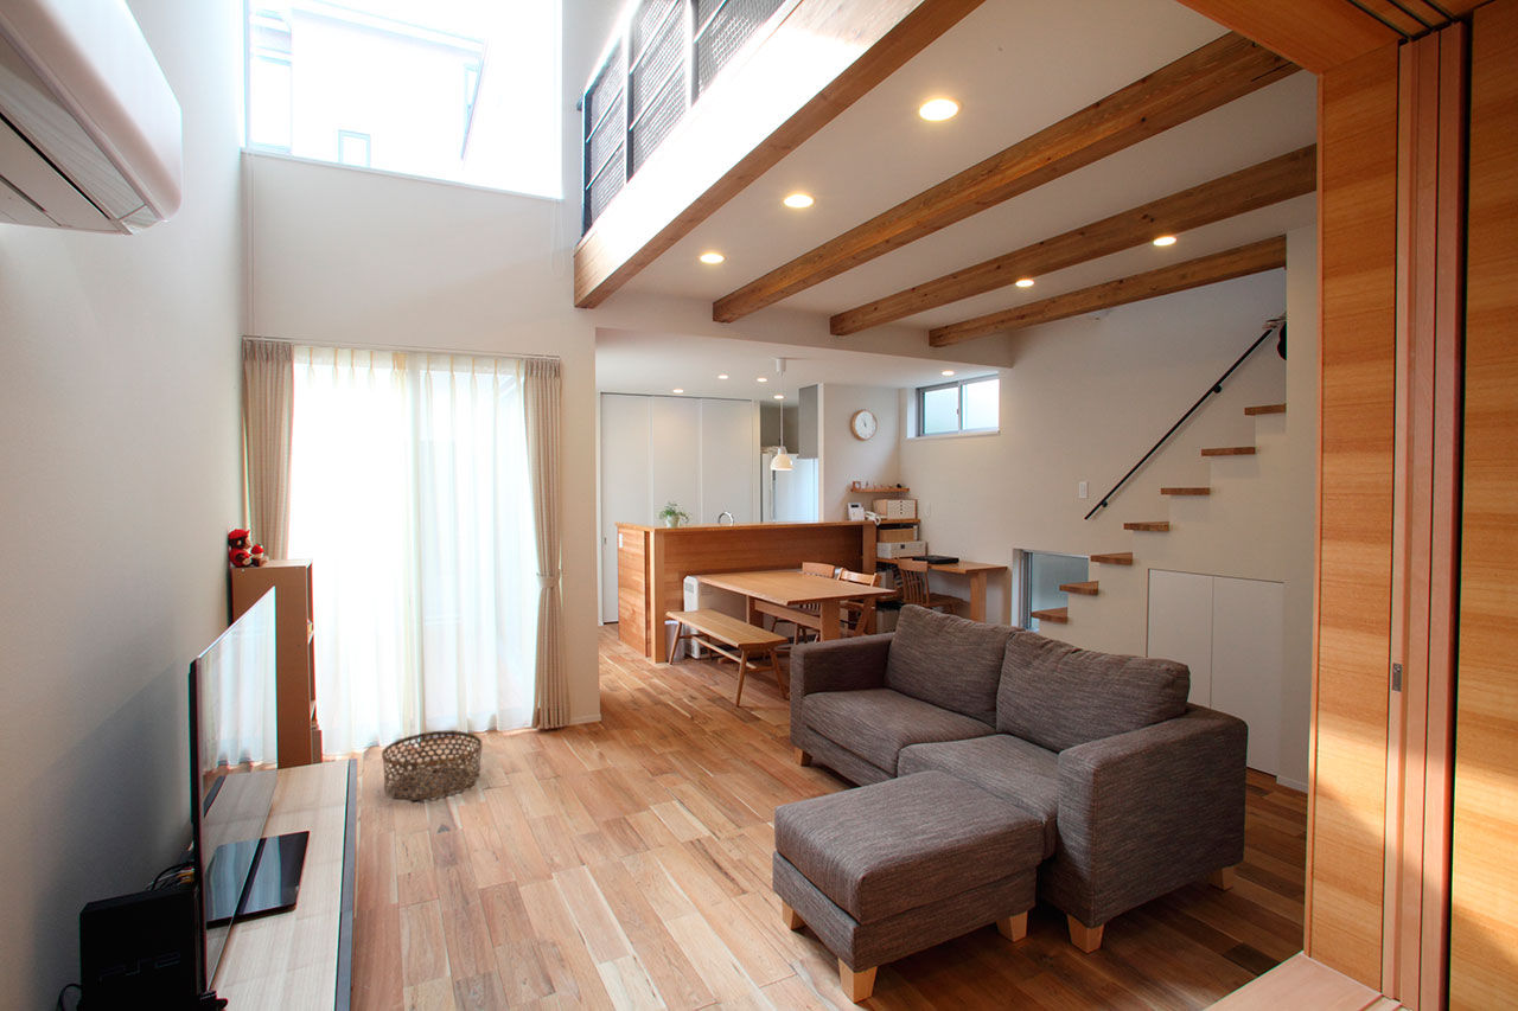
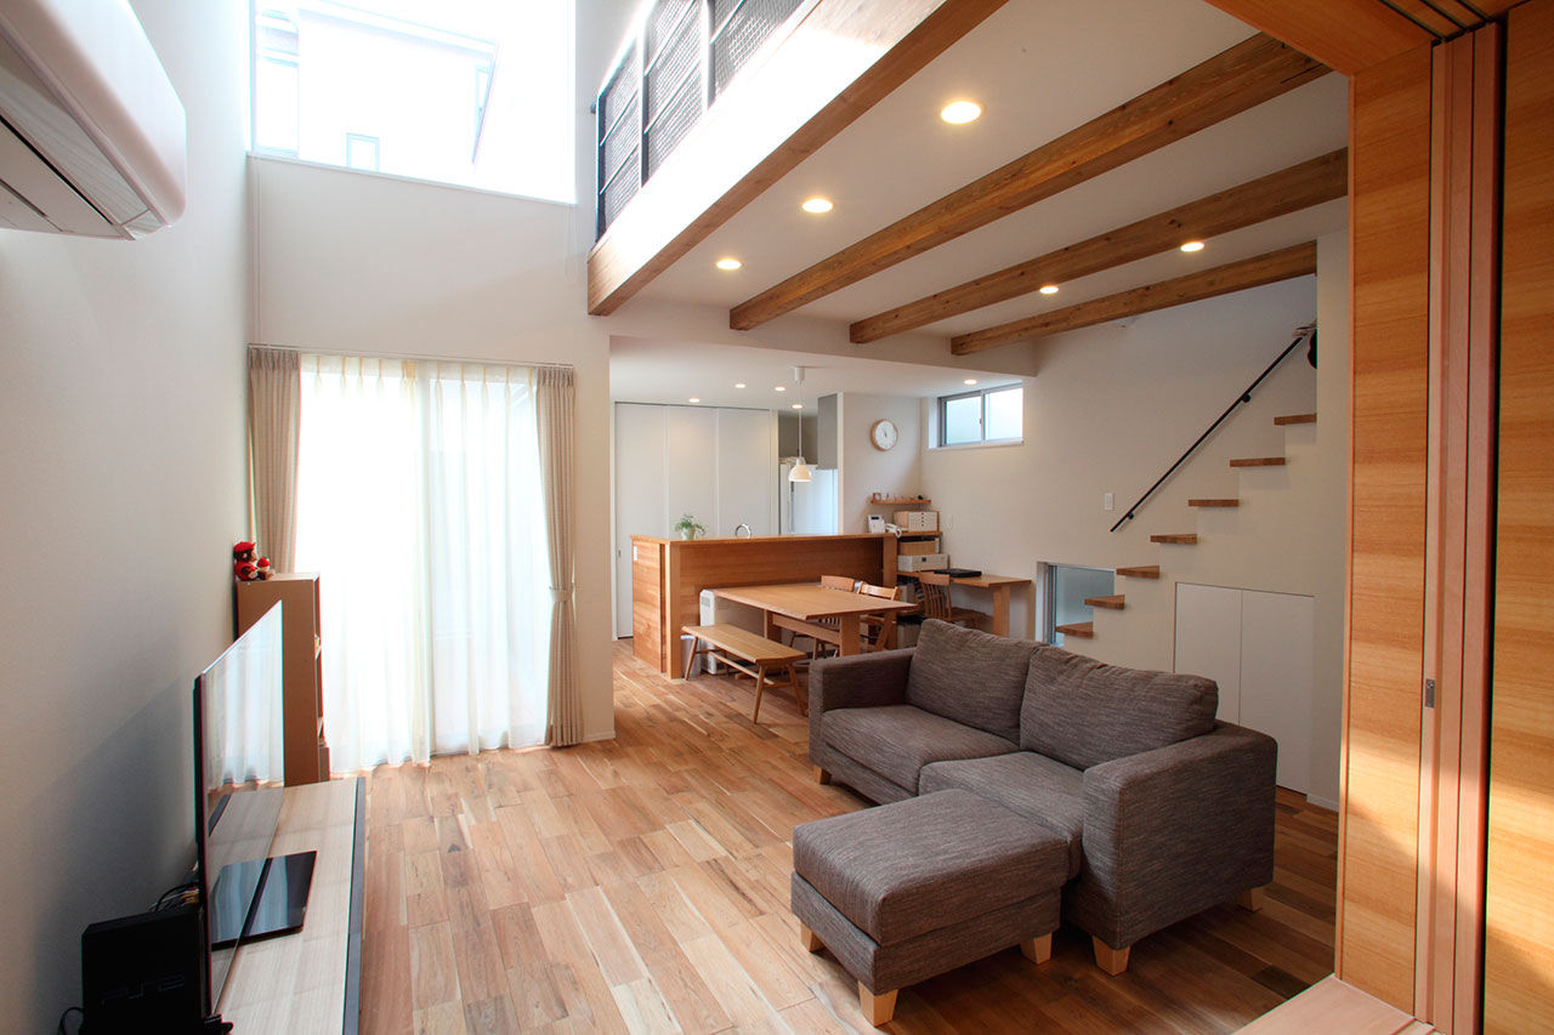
- basket [381,729,483,801]
